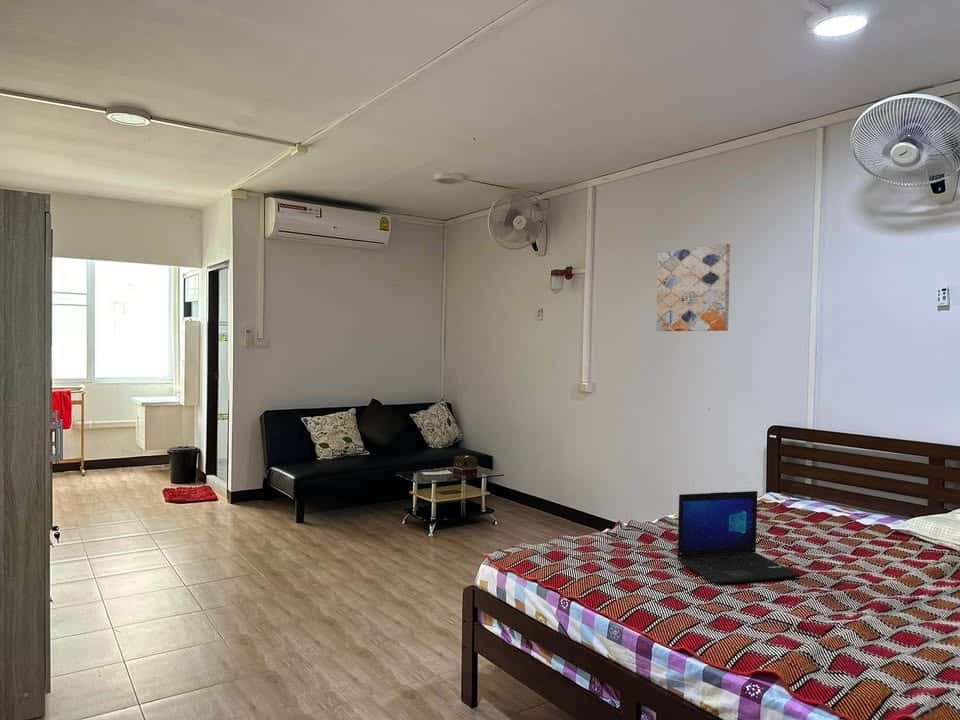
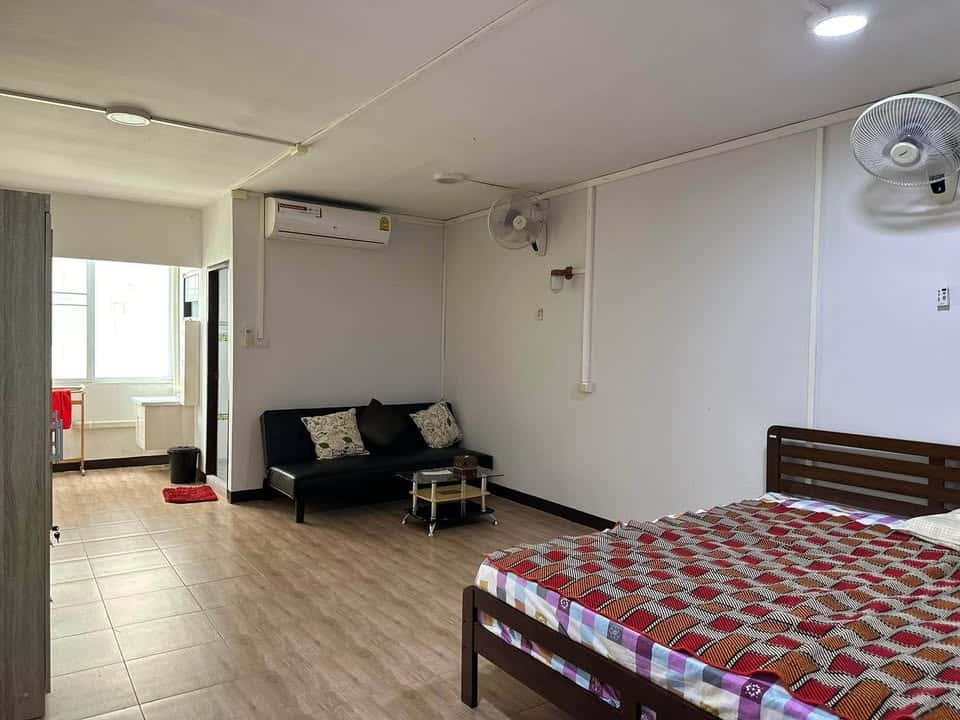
- laptop [676,490,801,585]
- wall art [655,243,731,332]
